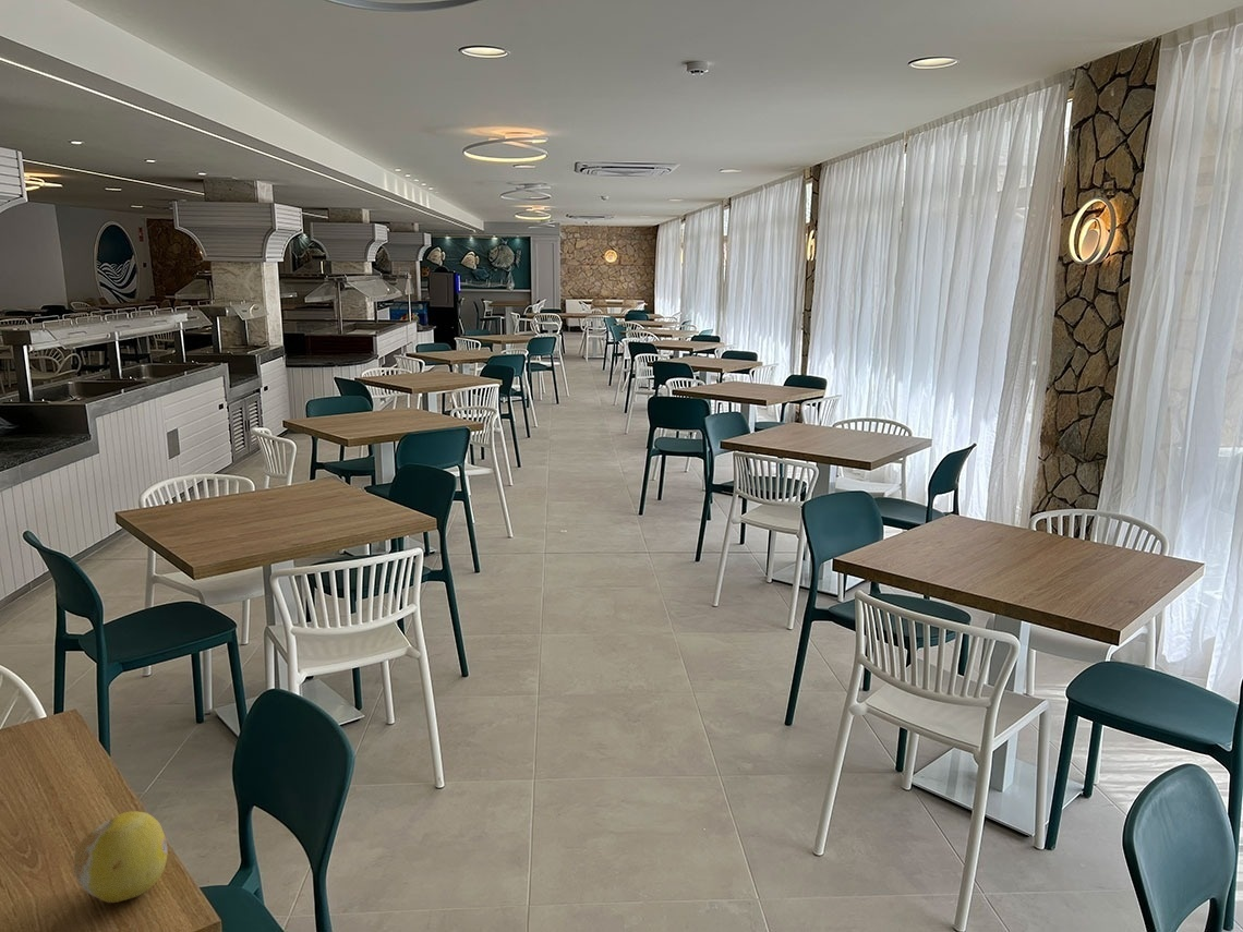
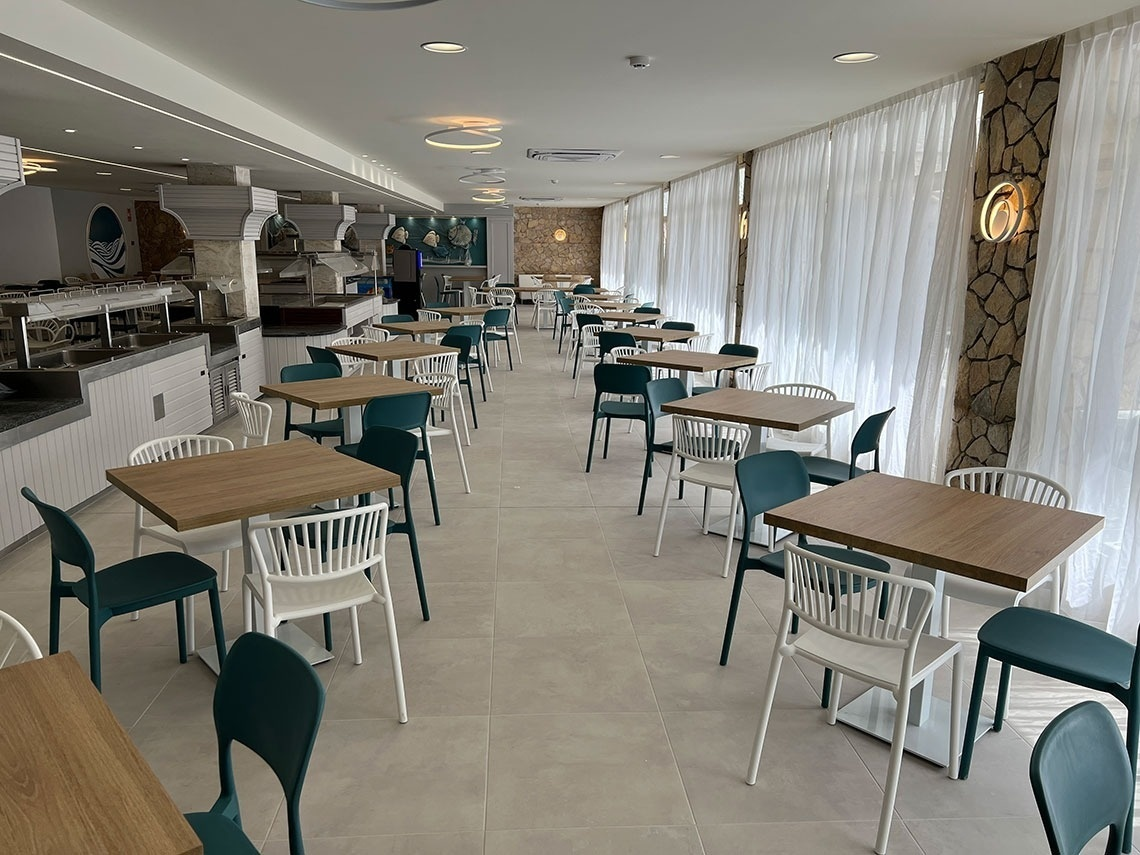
- fruit [73,810,169,904]
